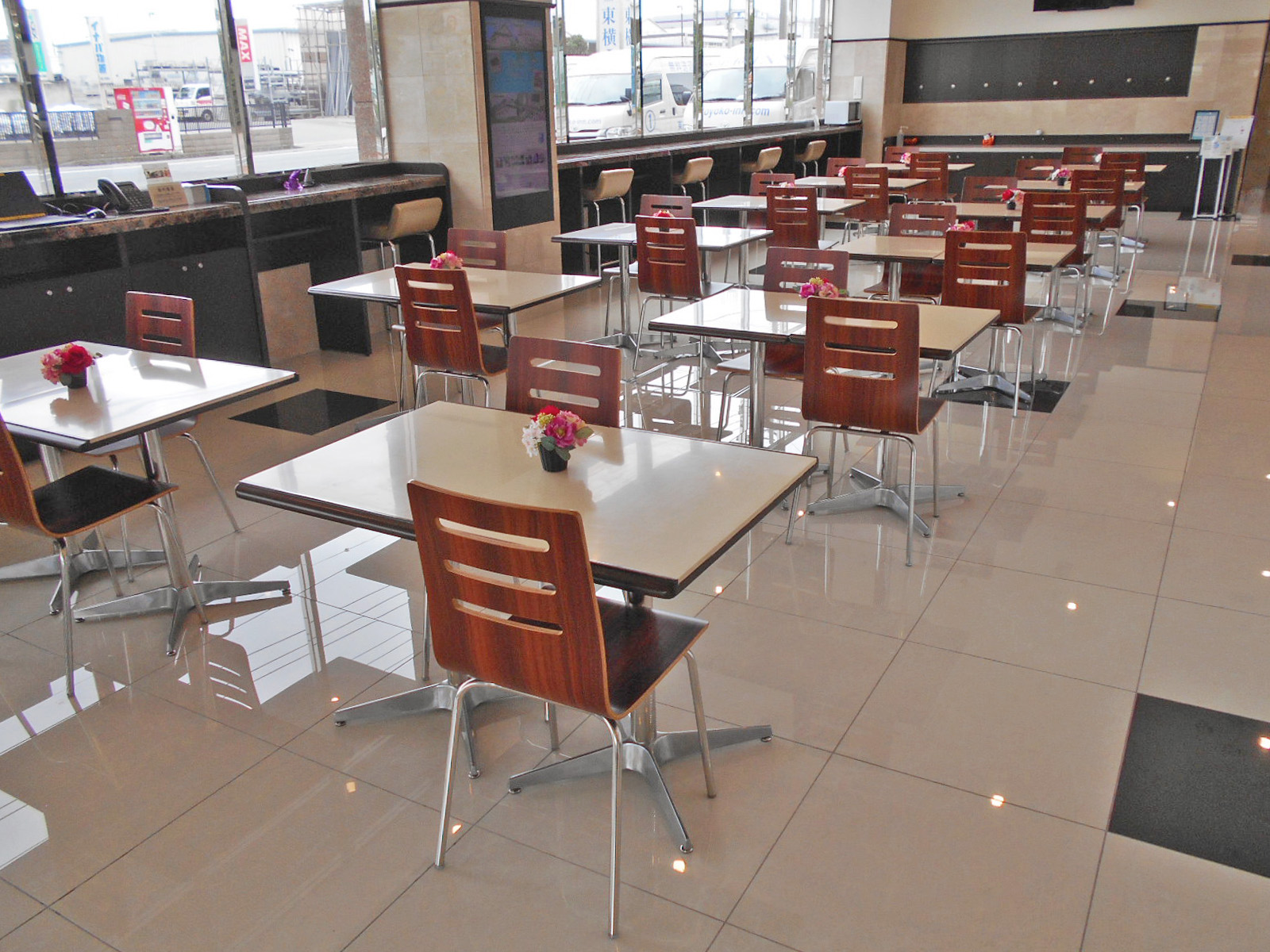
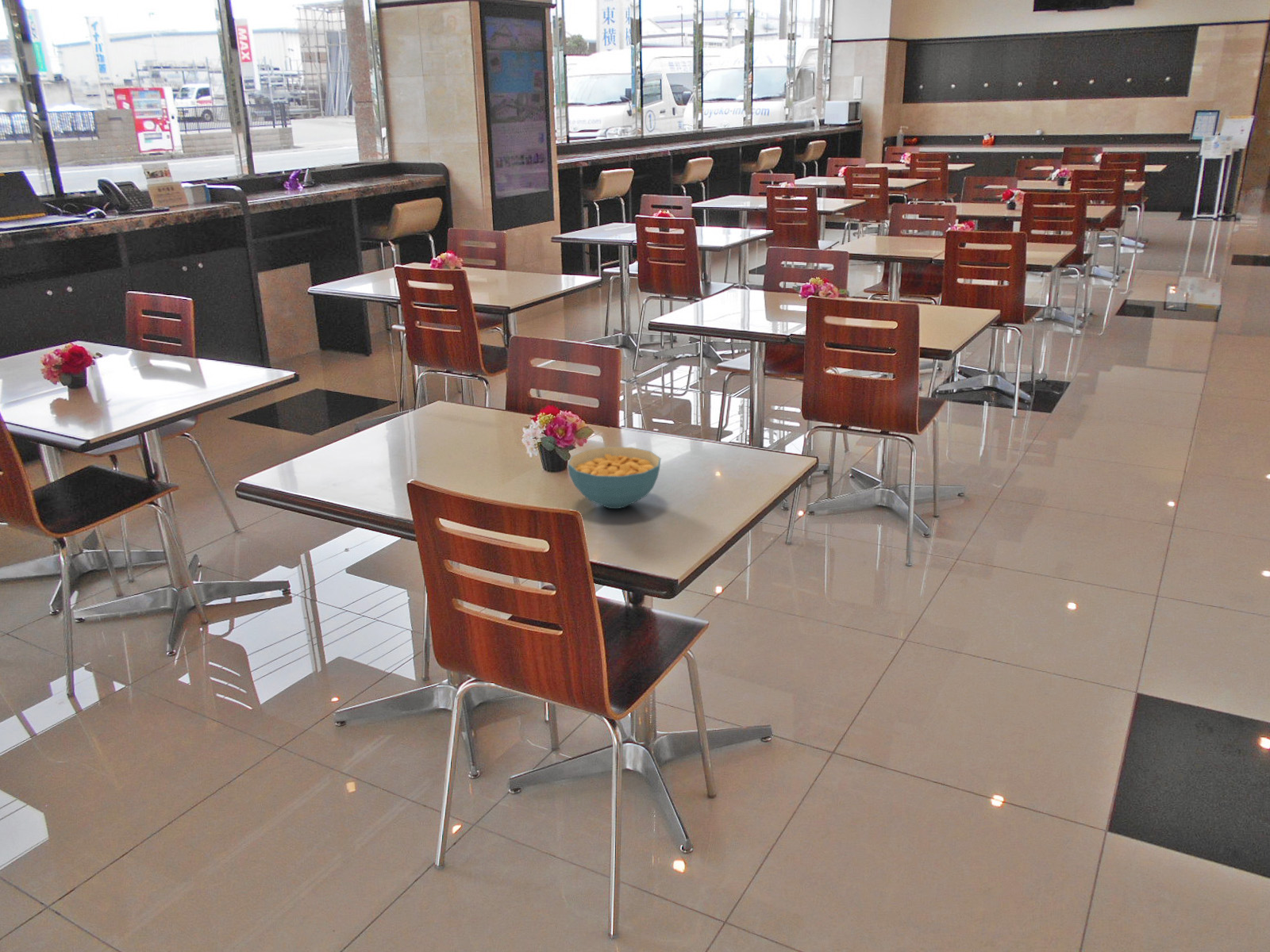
+ cereal bowl [567,446,662,509]
